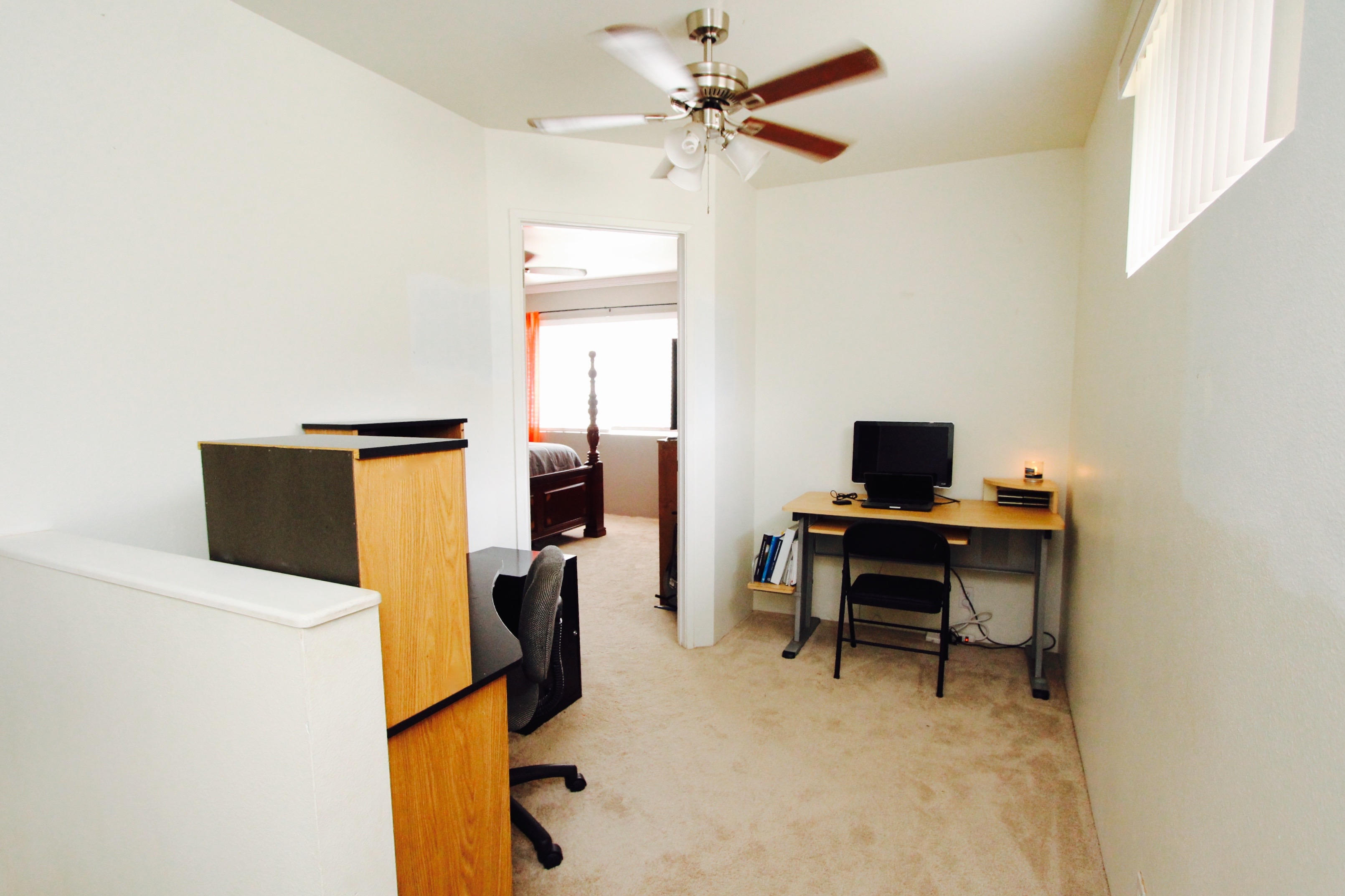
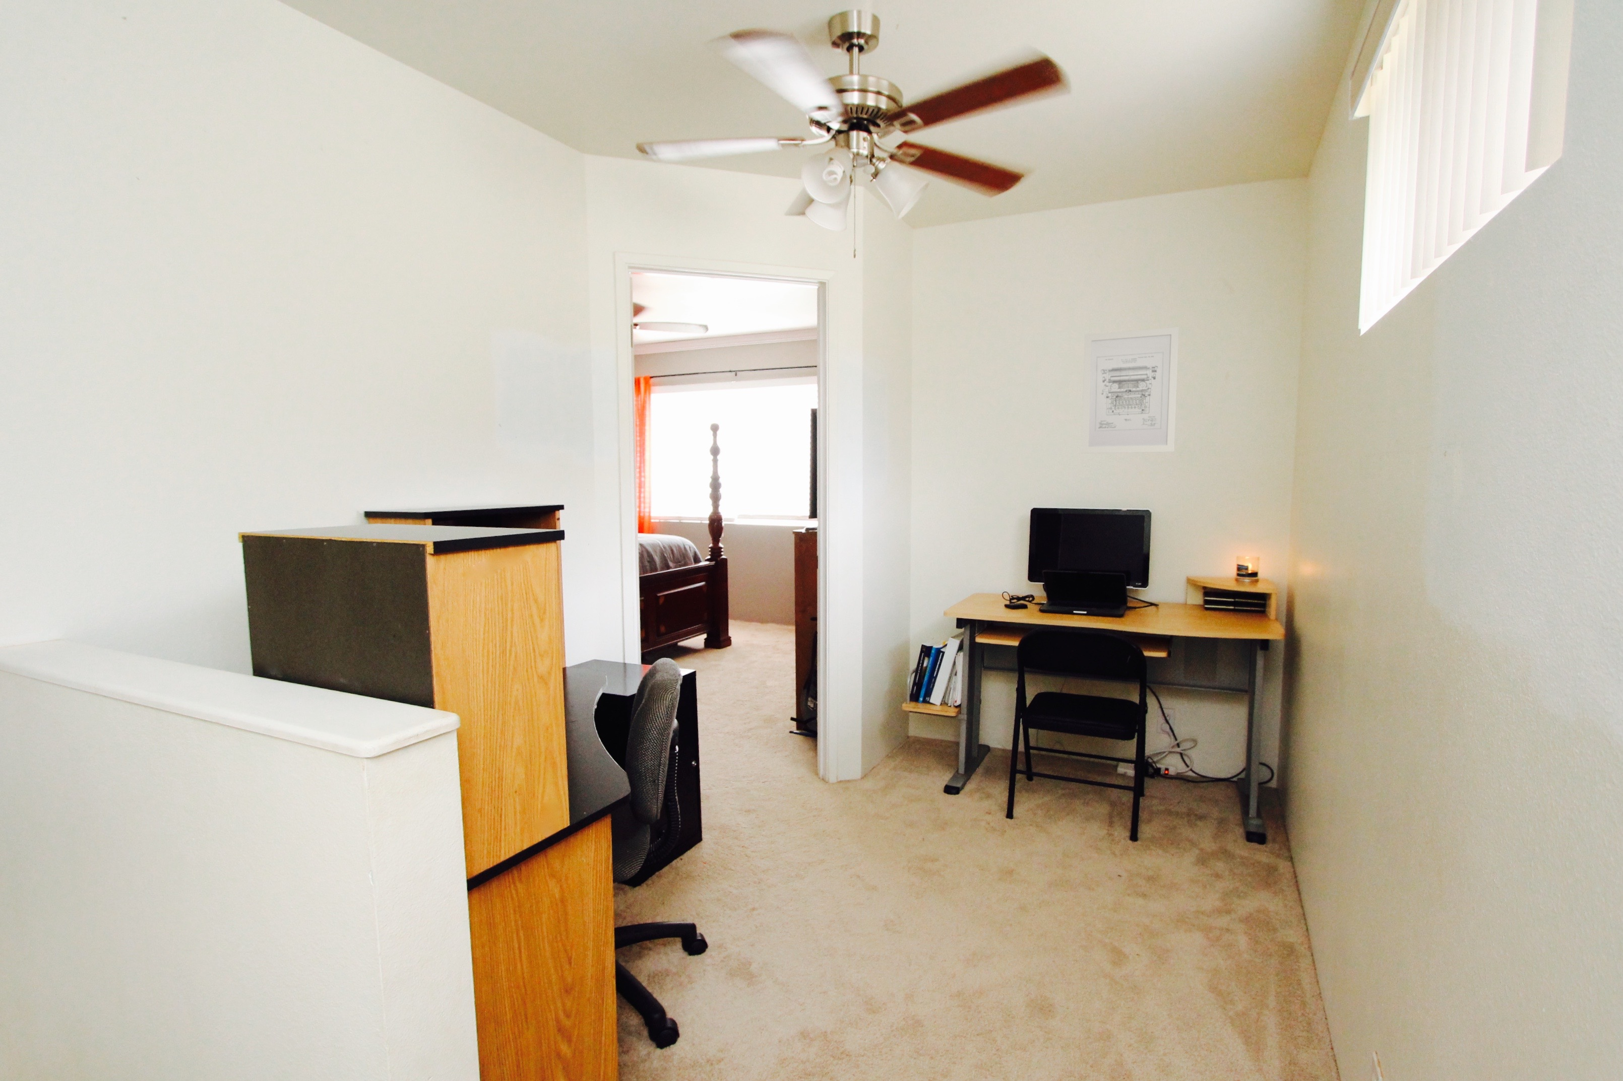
+ wall art [1081,327,1179,454]
